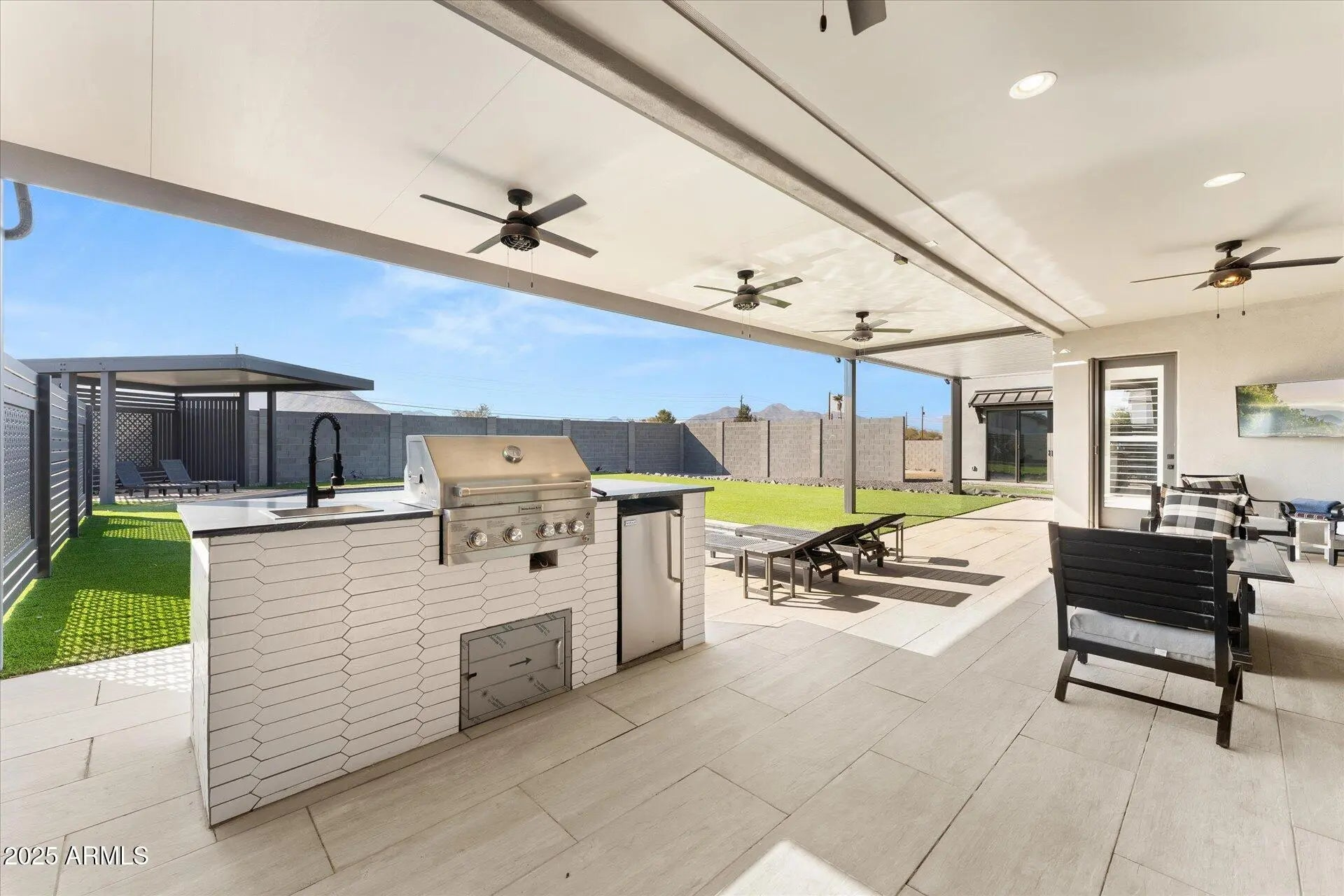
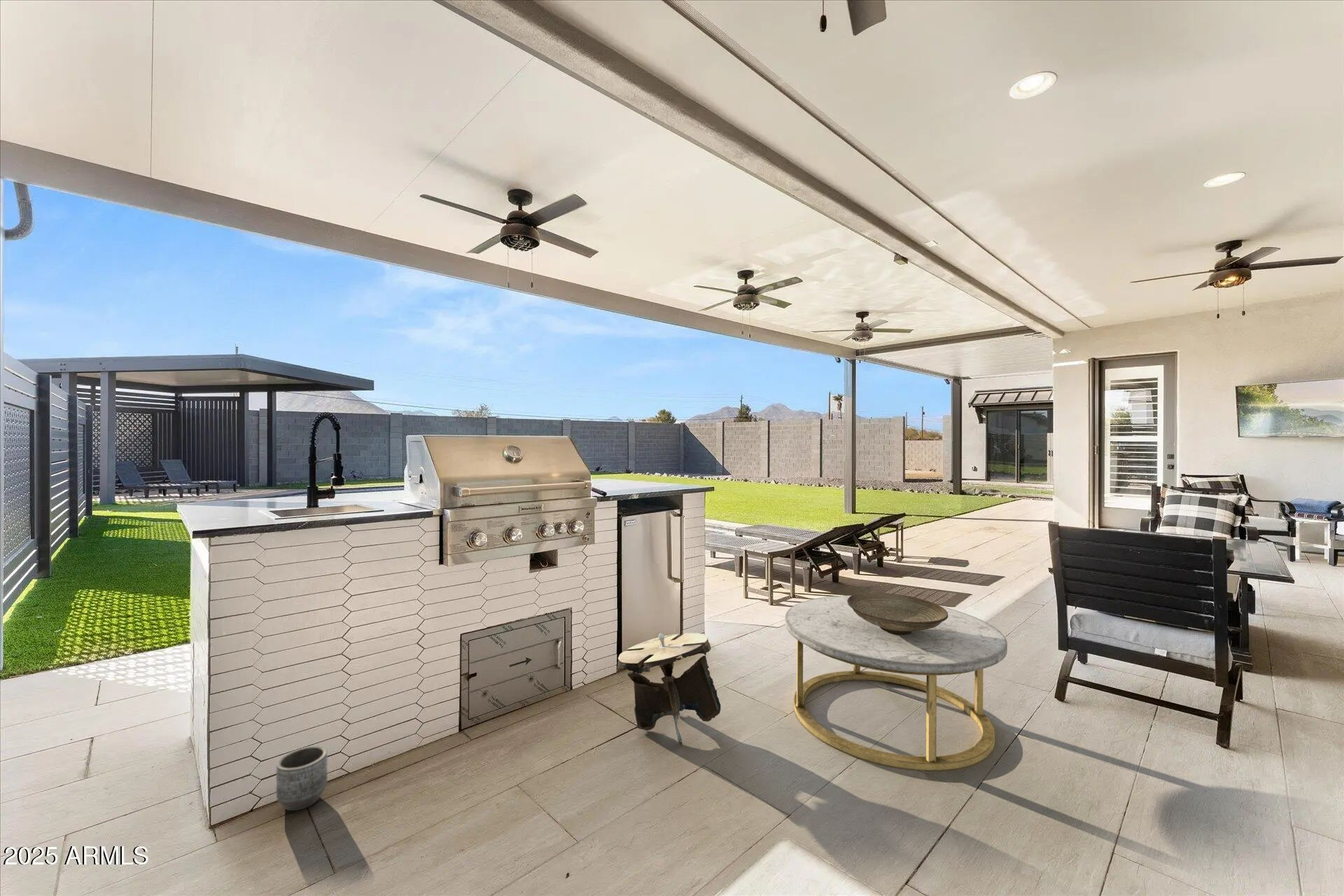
+ coffee table [785,595,1008,771]
+ stool [617,632,721,746]
+ planter [276,745,328,811]
+ decorative bowl [847,591,948,635]
